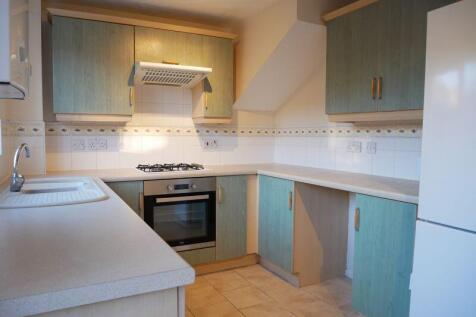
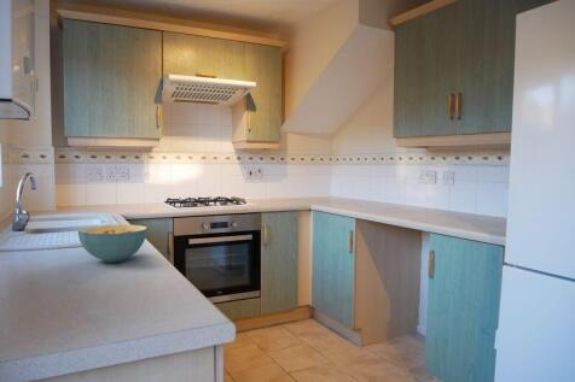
+ cereal bowl [76,223,149,264]
